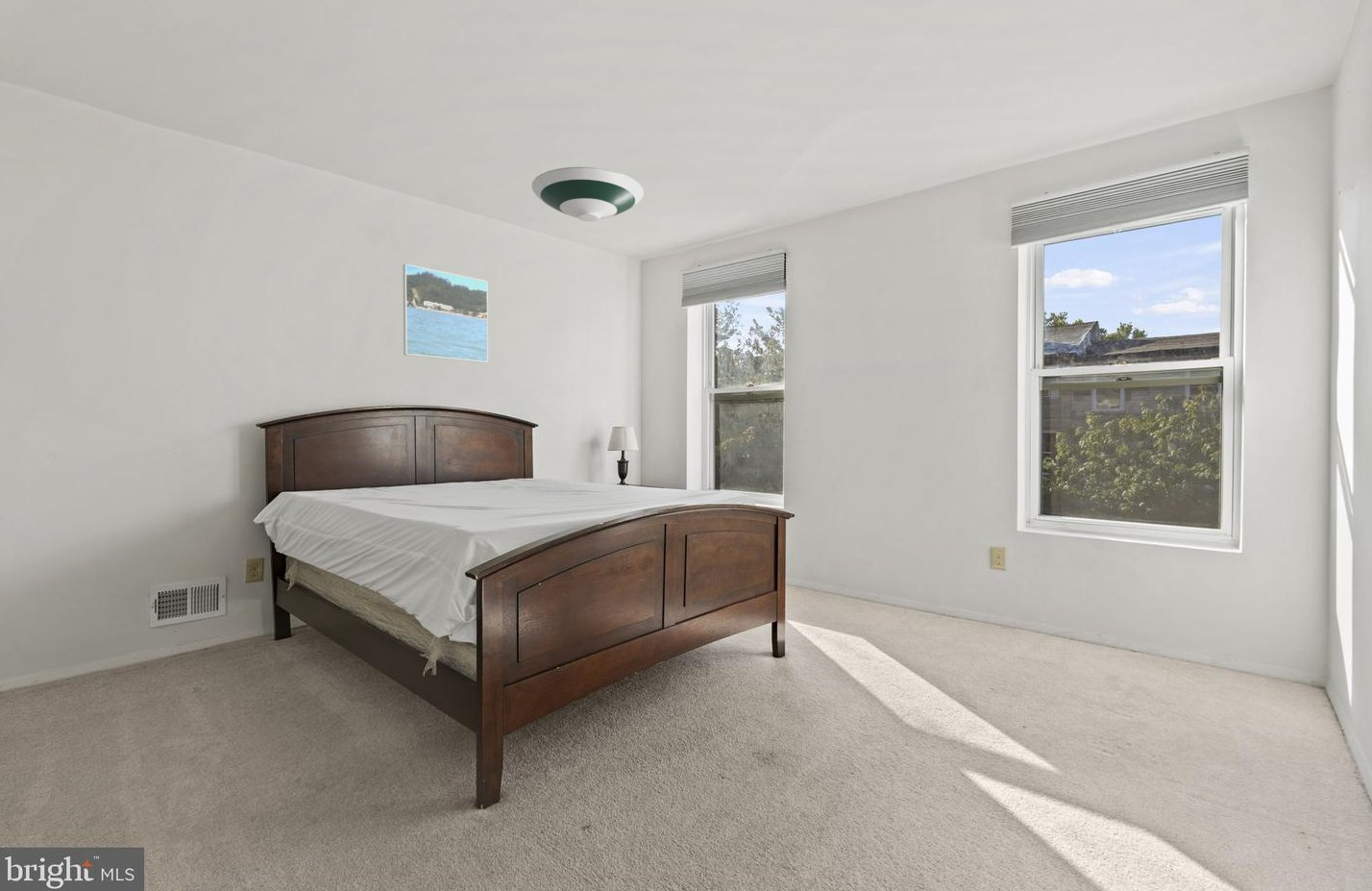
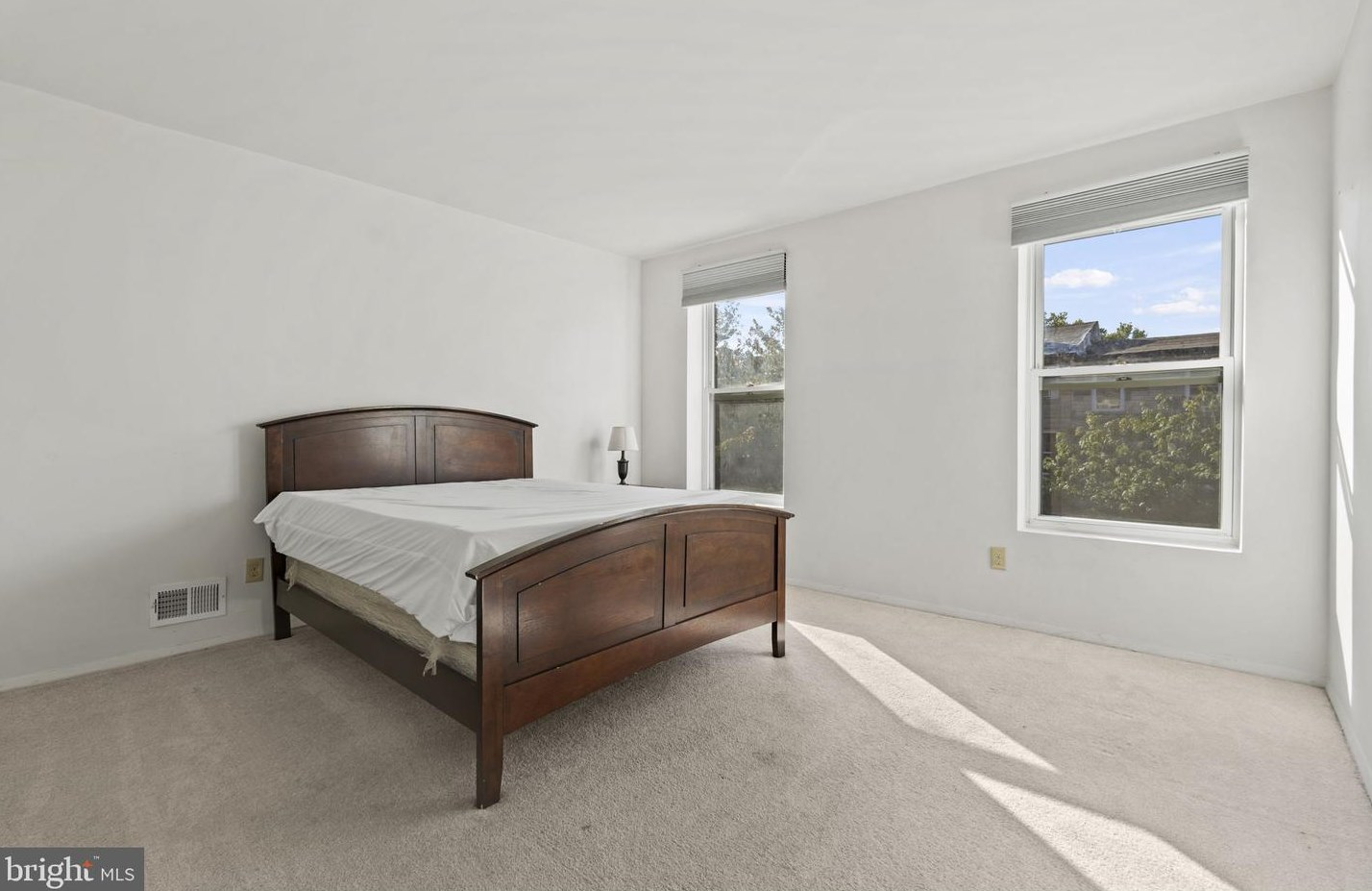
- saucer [531,166,645,222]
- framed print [403,263,489,363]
